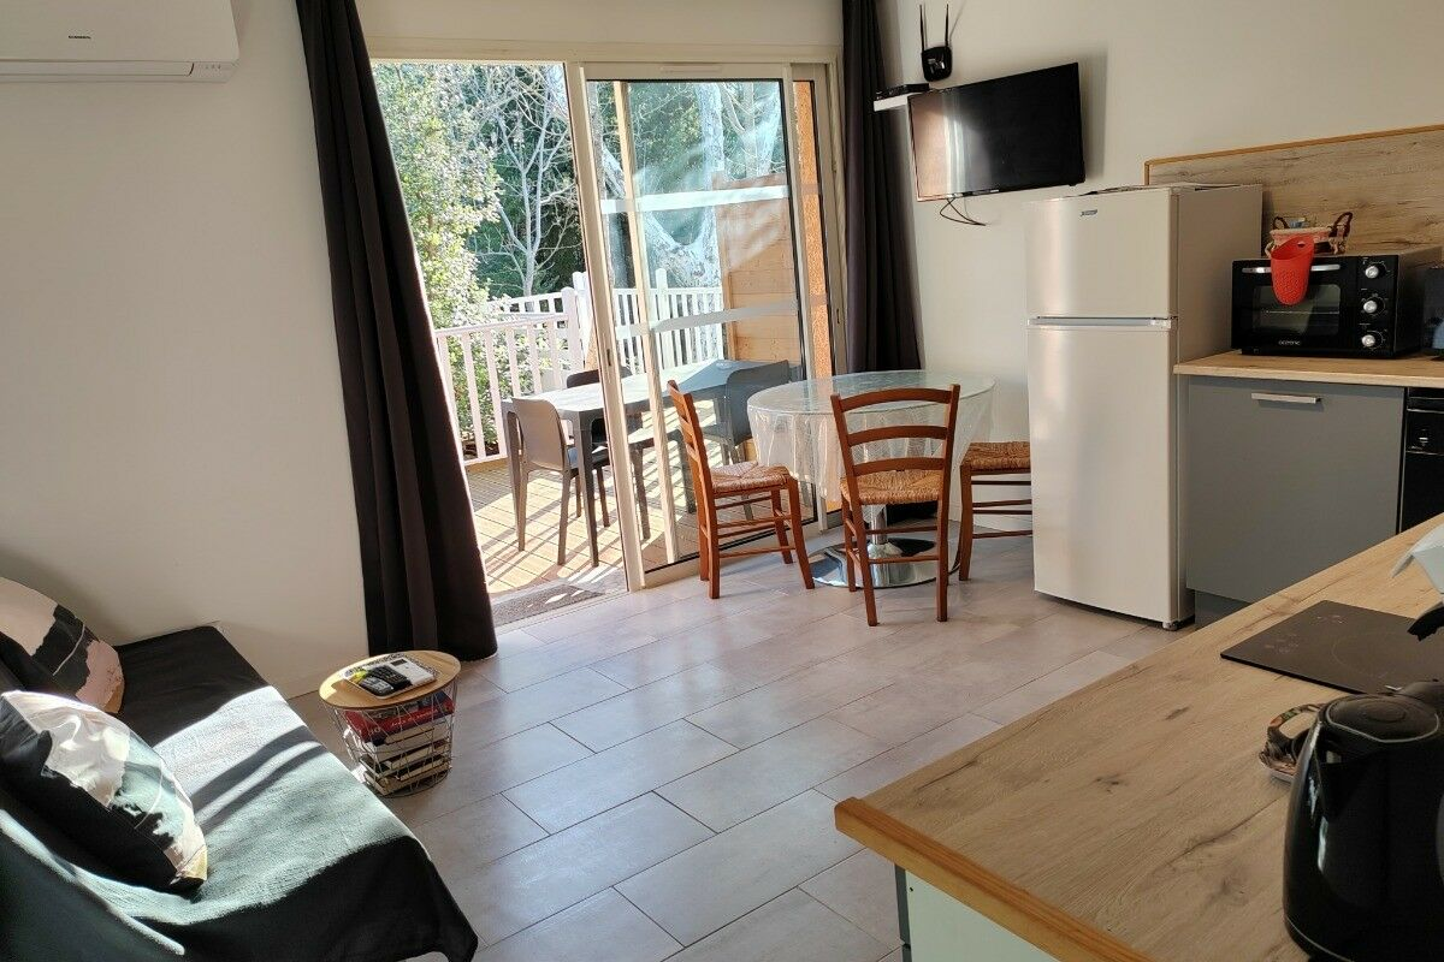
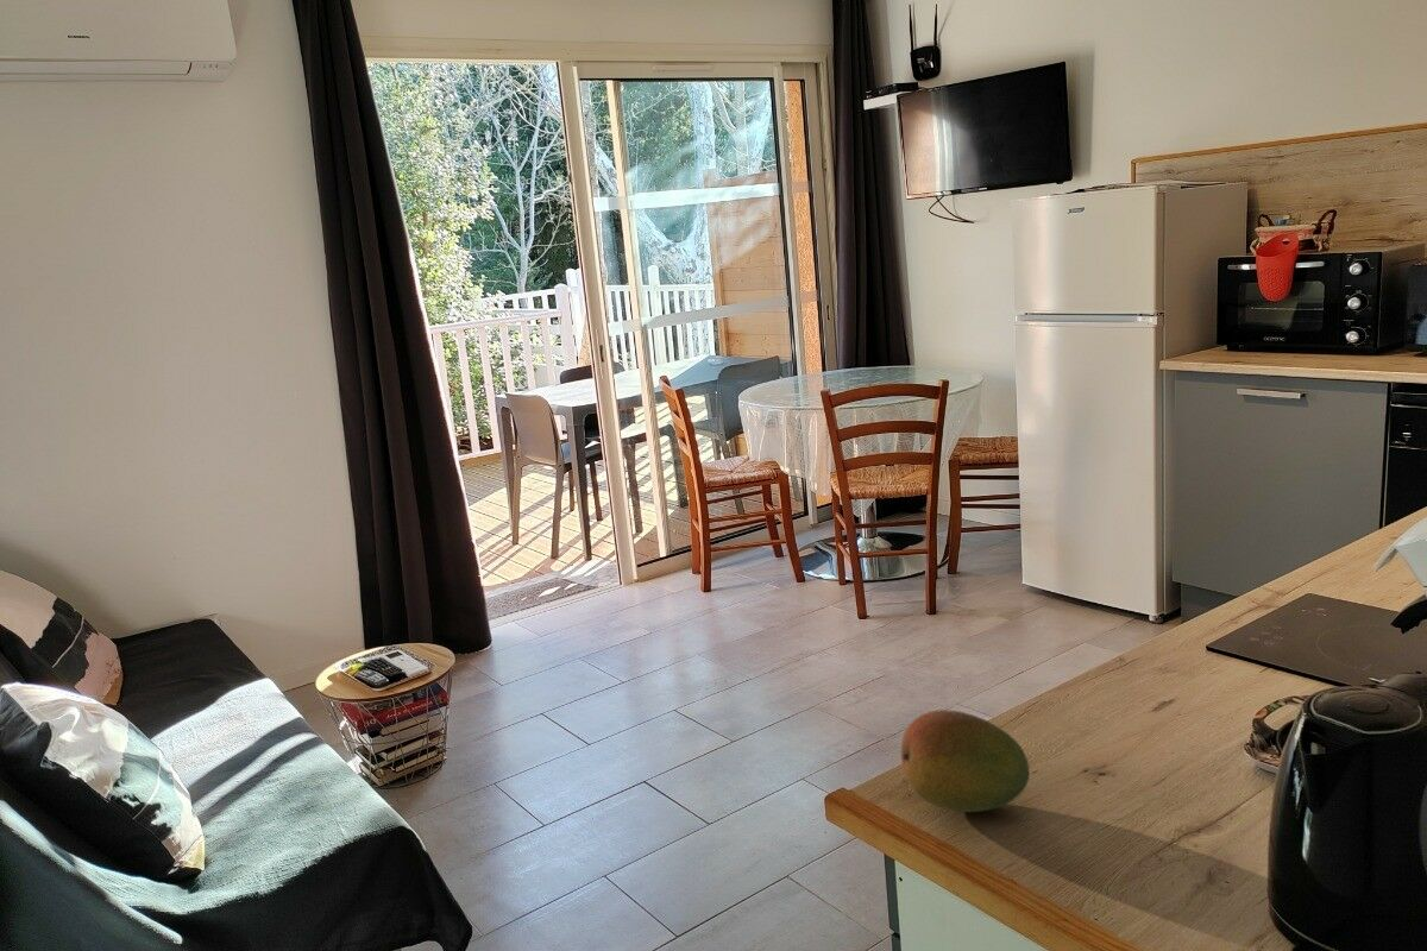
+ fruit [900,708,1030,813]
